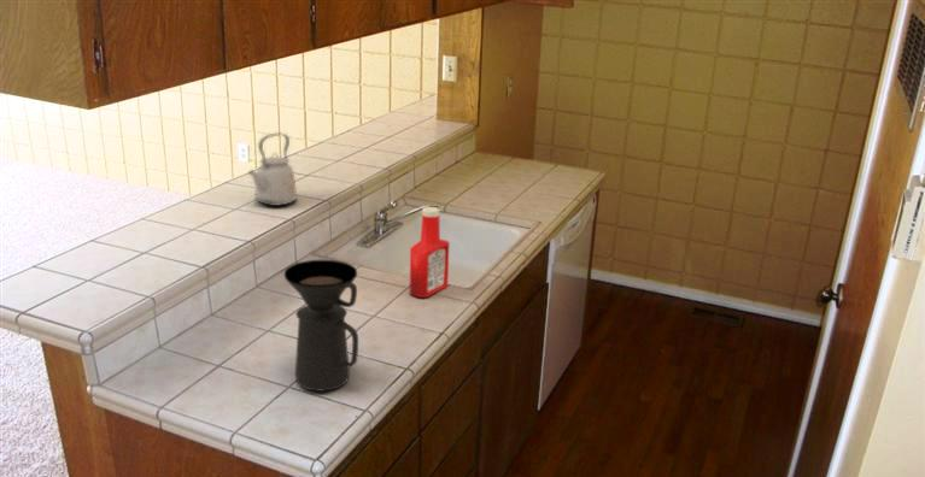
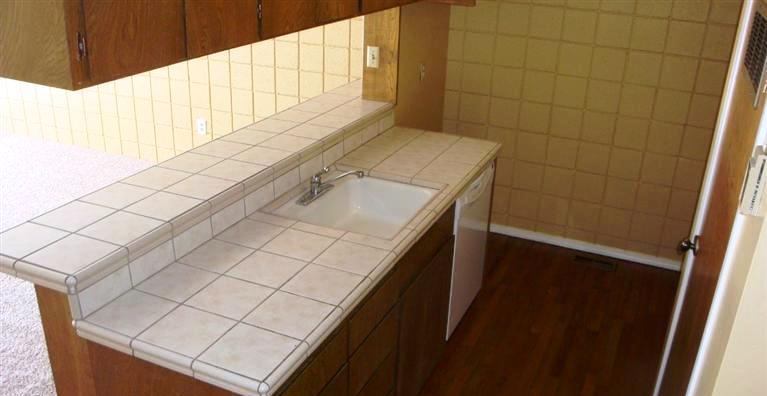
- coffee maker [283,259,359,393]
- soap bottle [408,206,451,299]
- kettle [247,131,298,207]
